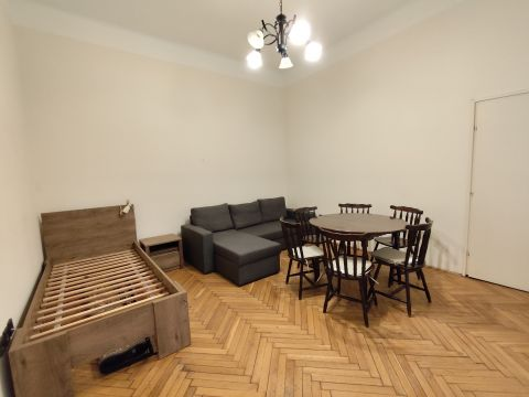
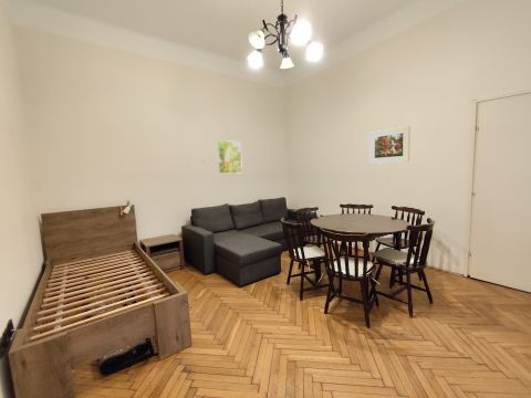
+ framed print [216,139,243,175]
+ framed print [368,125,412,165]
